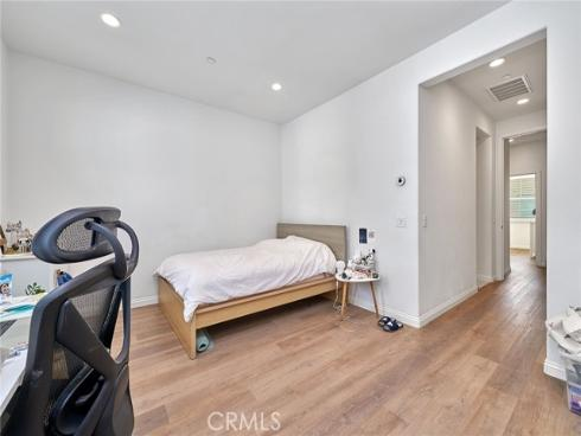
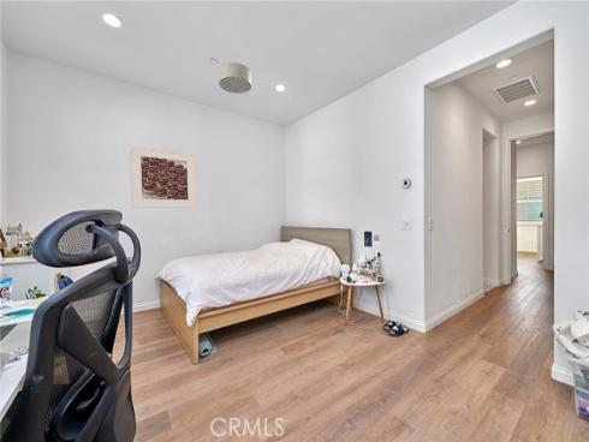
+ ceiling light [218,61,252,95]
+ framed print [129,145,198,209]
